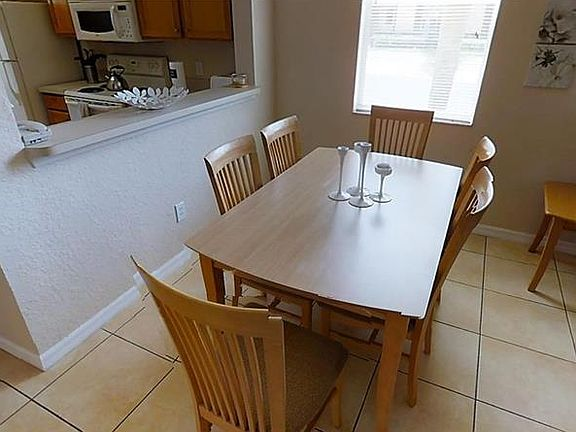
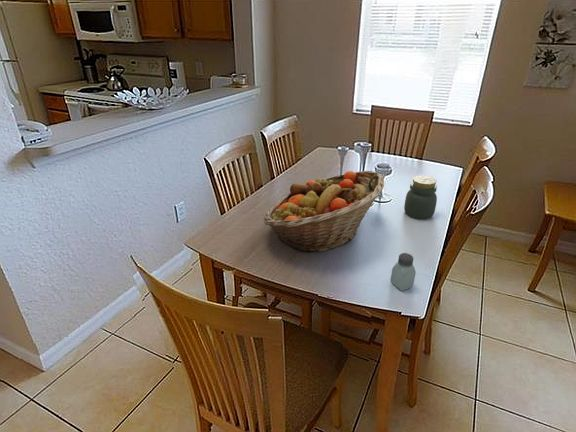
+ fruit basket [263,170,386,254]
+ saltshaker [389,252,417,291]
+ jar [403,175,438,220]
